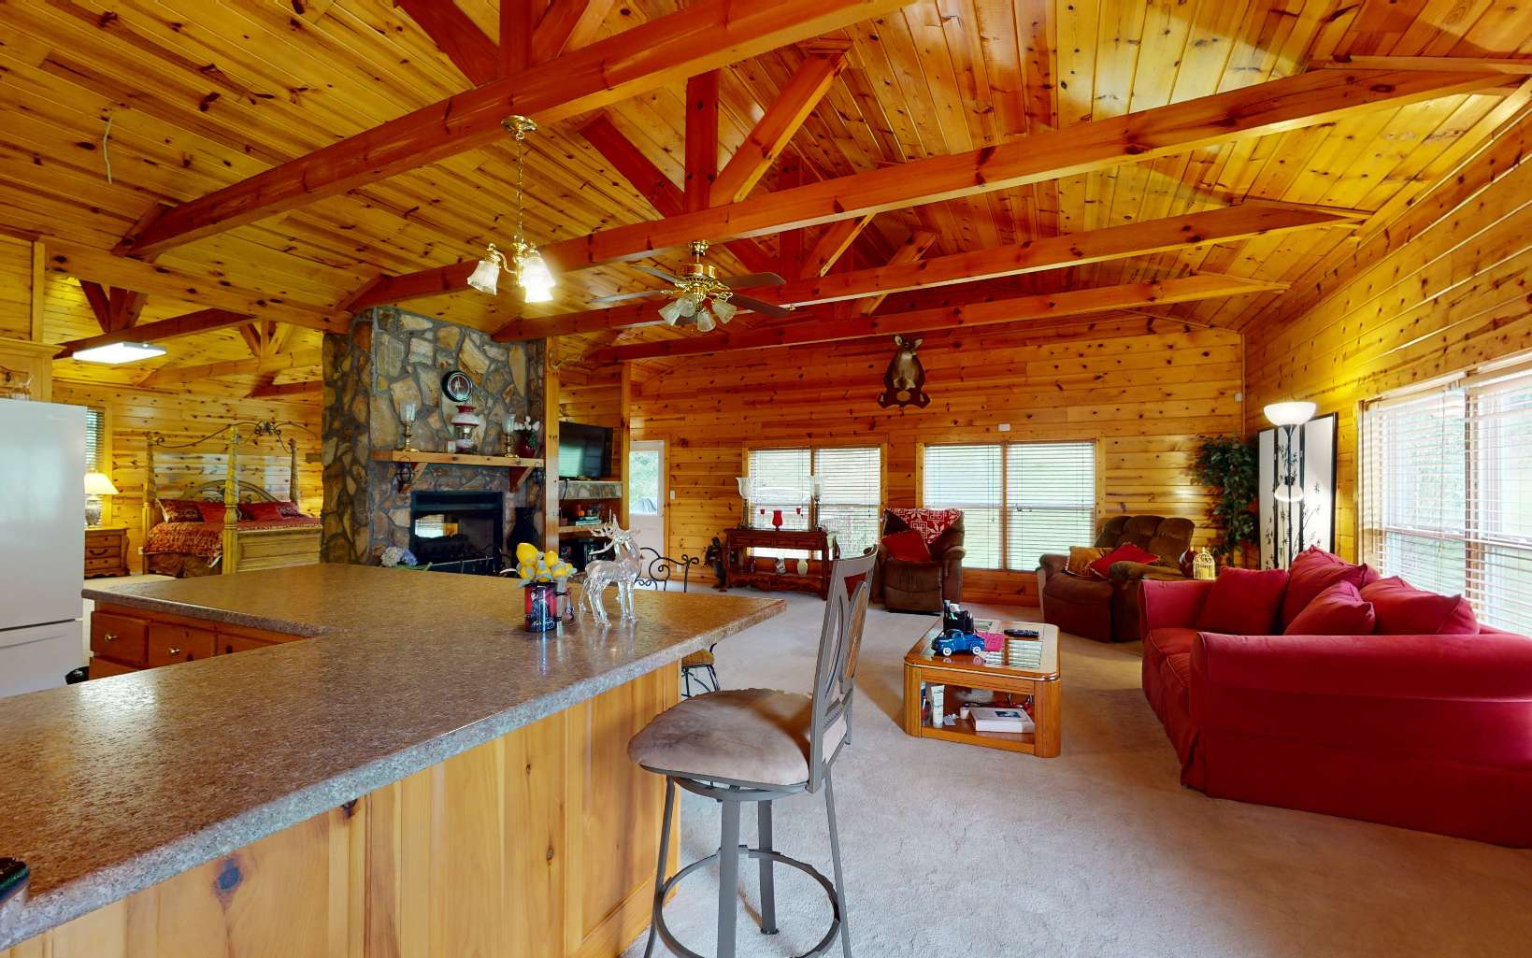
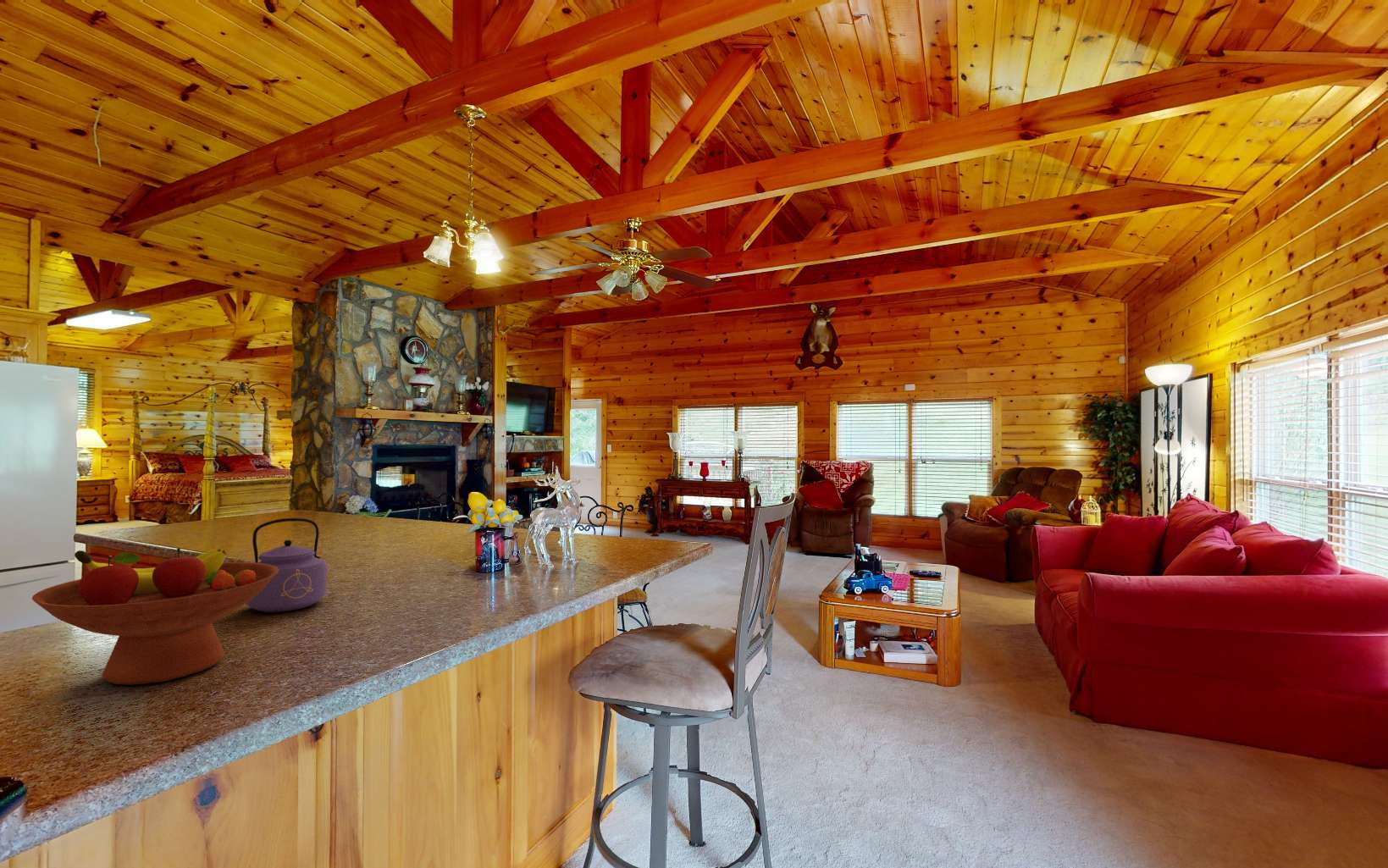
+ fruit bowl [31,547,279,686]
+ kettle [224,517,328,613]
